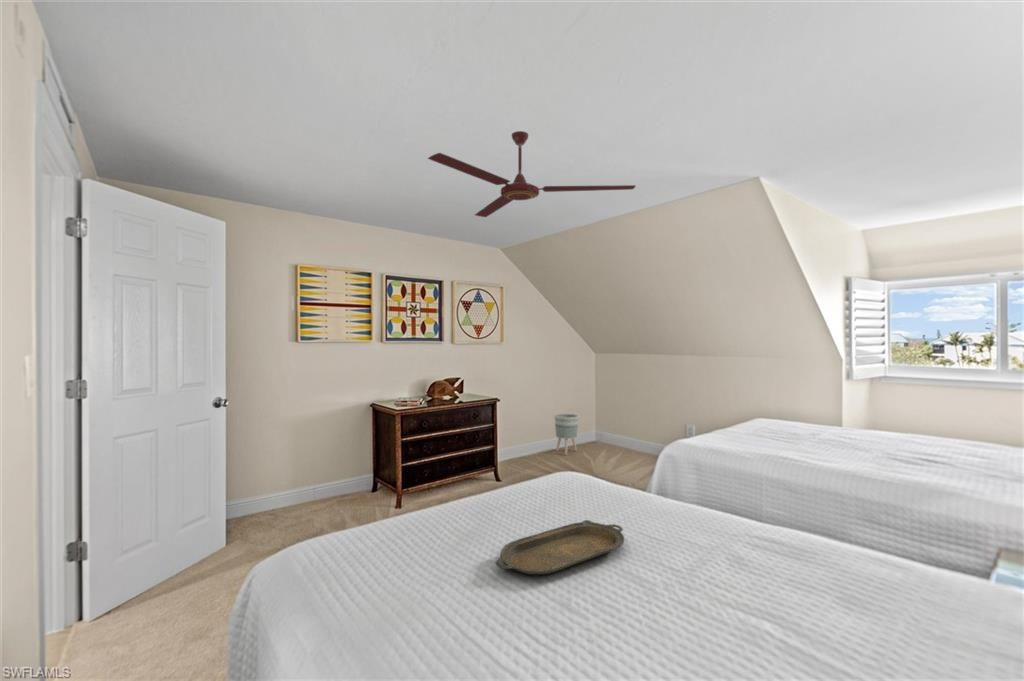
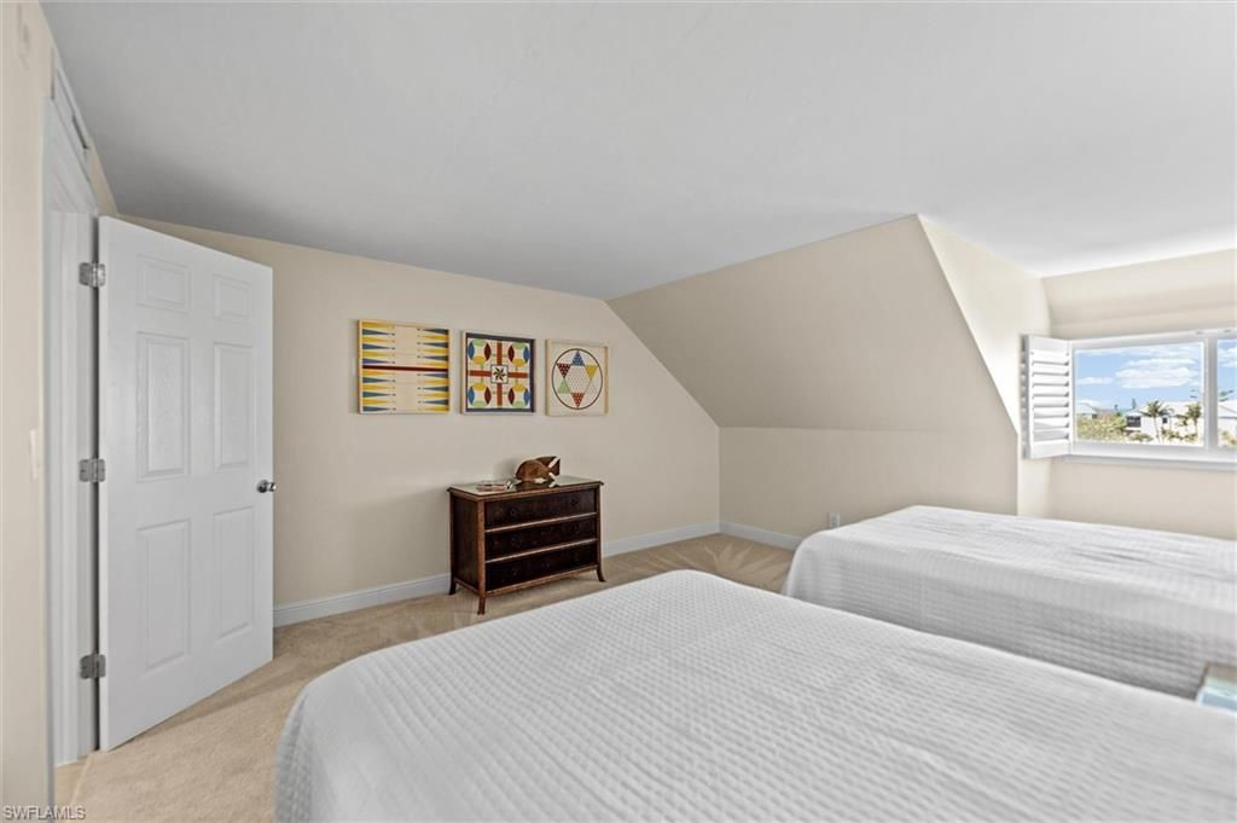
- serving tray [495,519,625,576]
- ceiling fan [427,130,637,218]
- planter [553,413,580,456]
